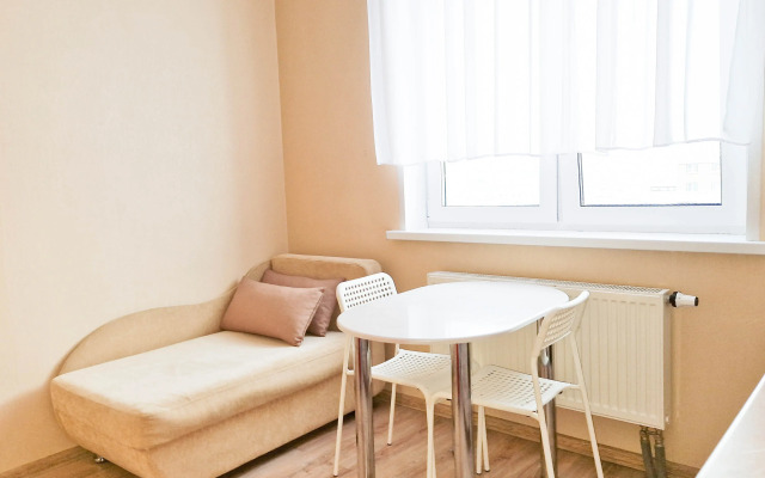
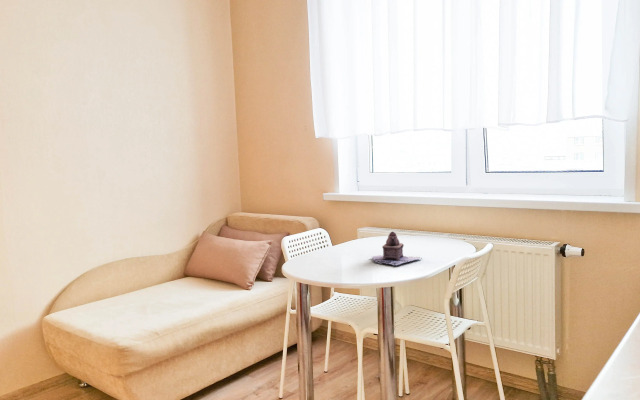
+ teapot [371,231,423,267]
